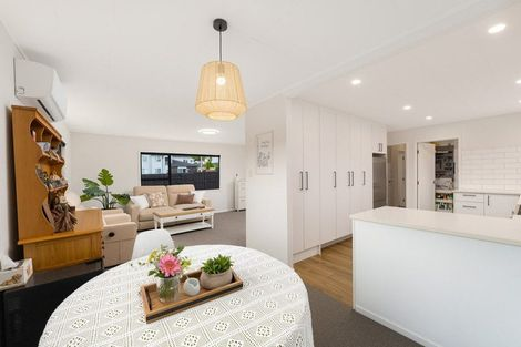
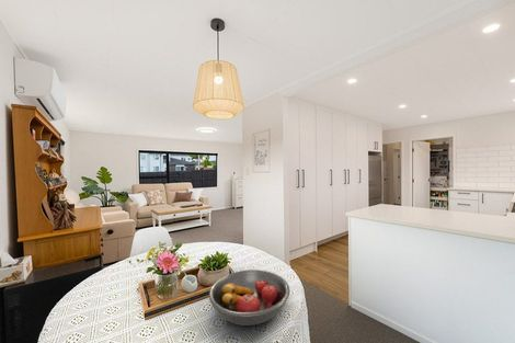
+ fruit bowl [208,268,290,327]
